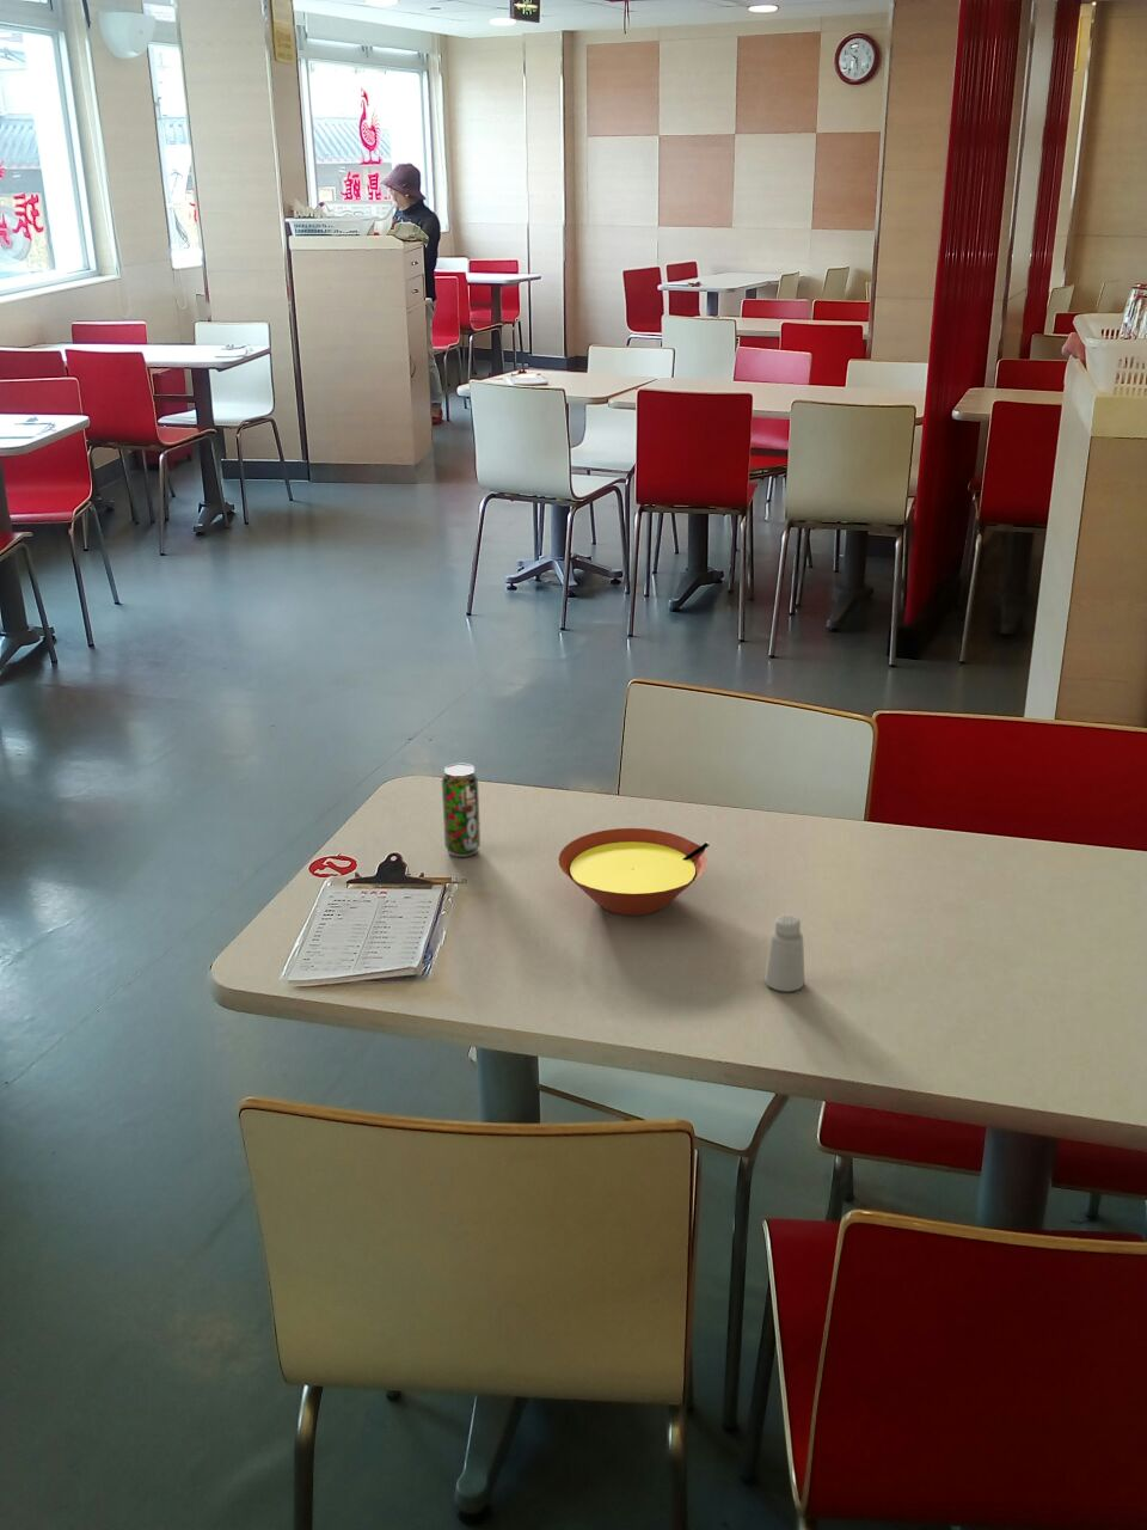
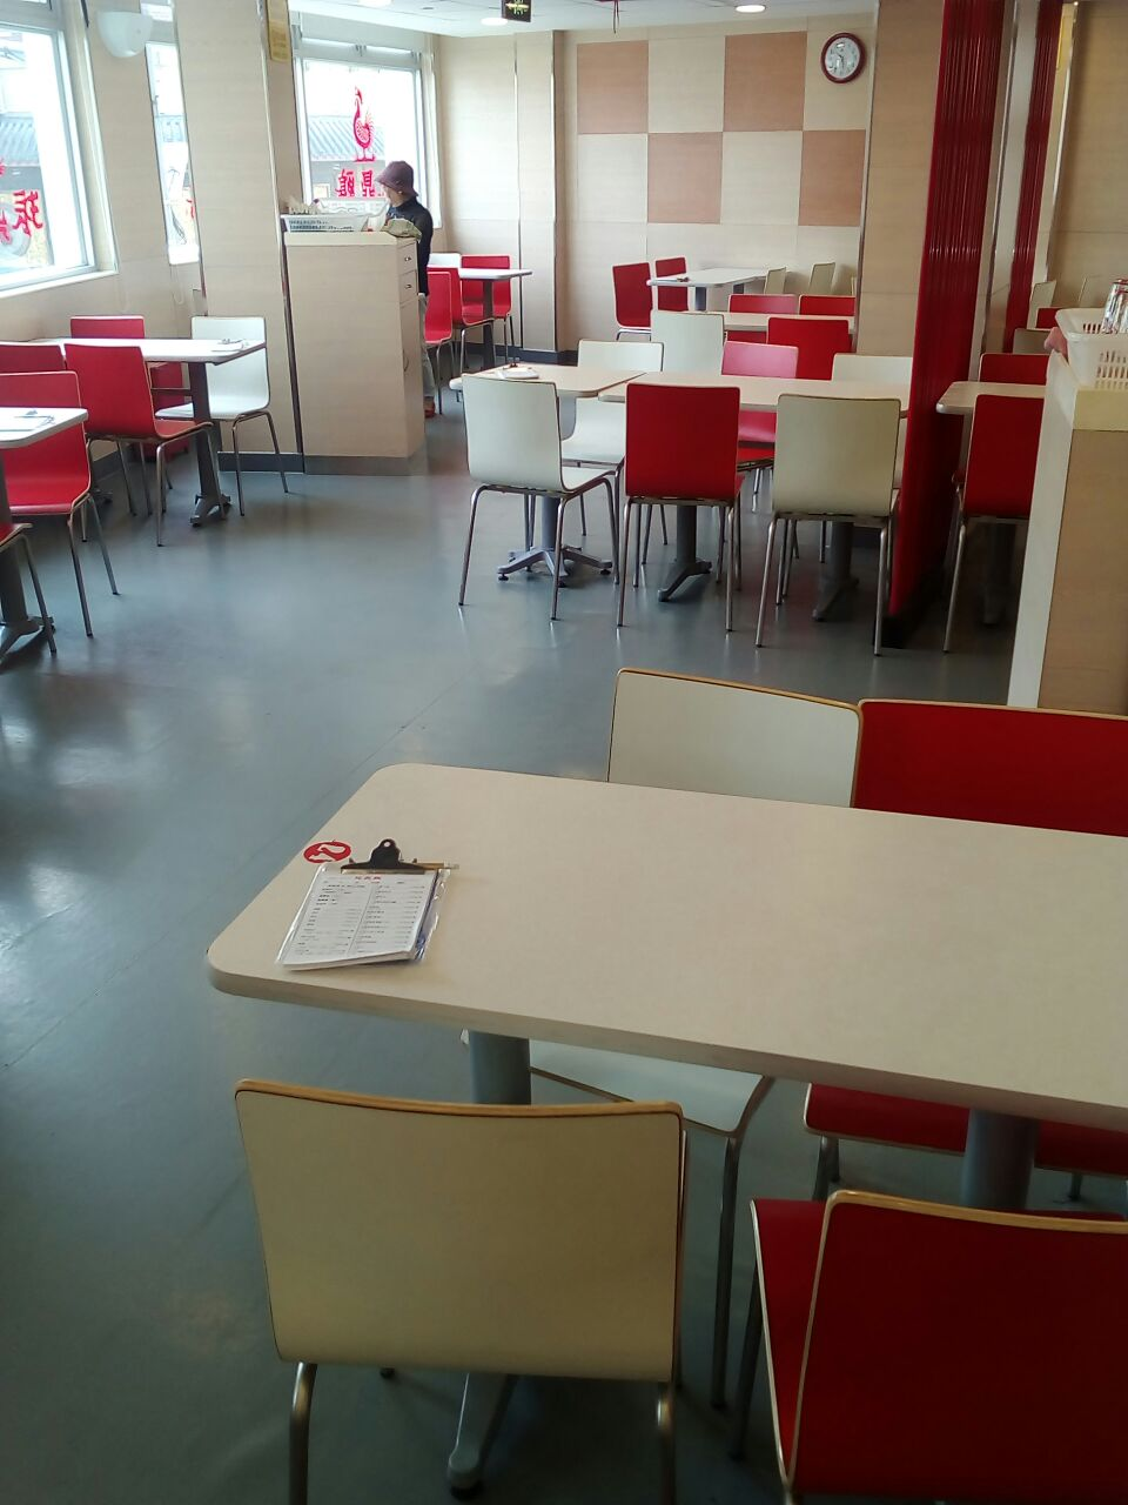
- beverage can [441,763,482,858]
- soup bowl [558,828,711,917]
- saltshaker [764,913,805,993]
